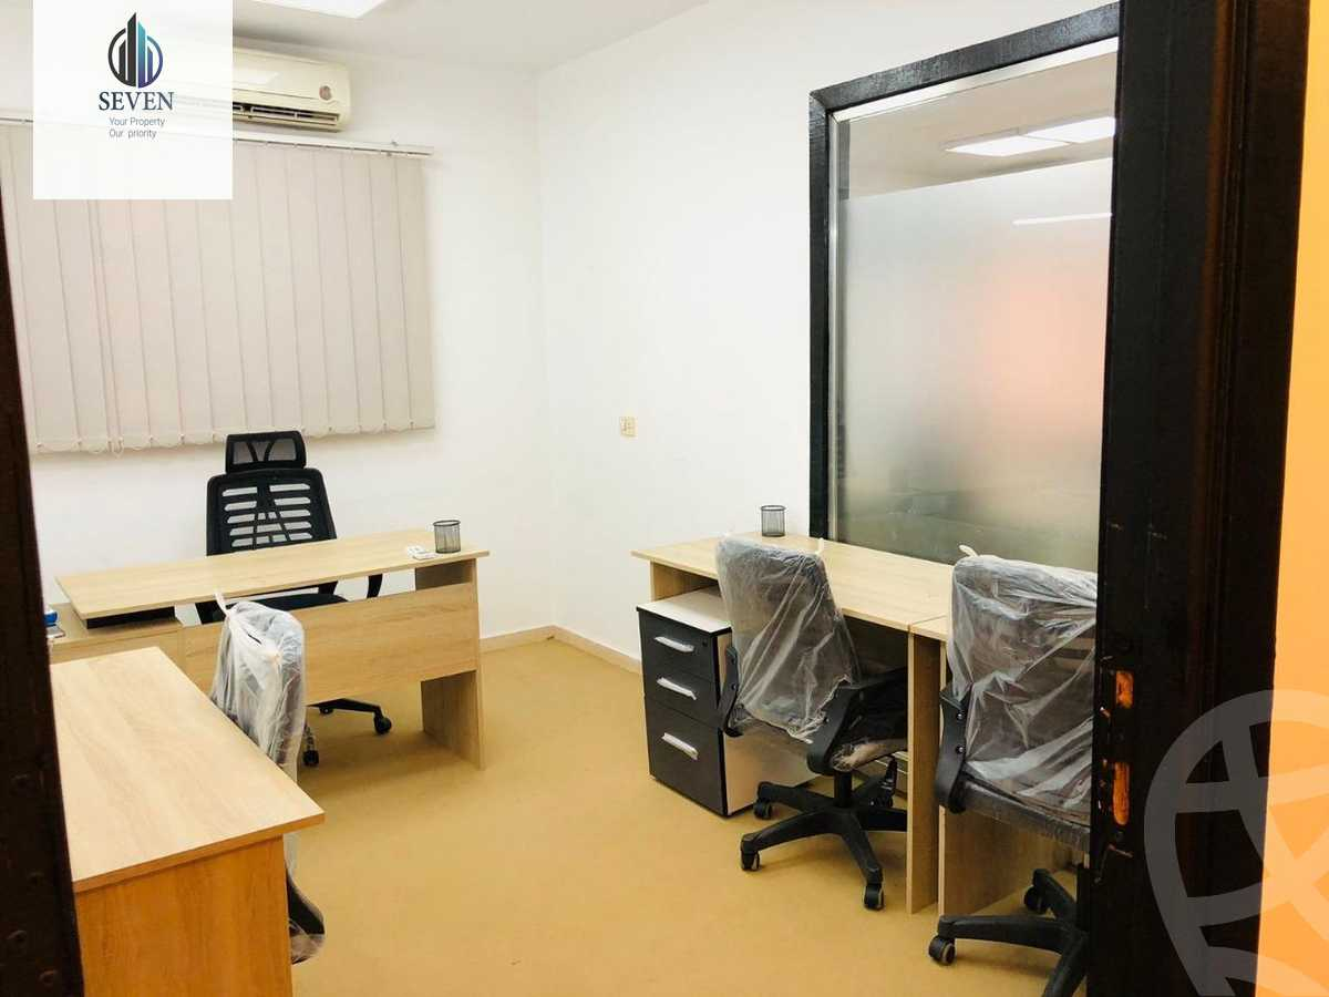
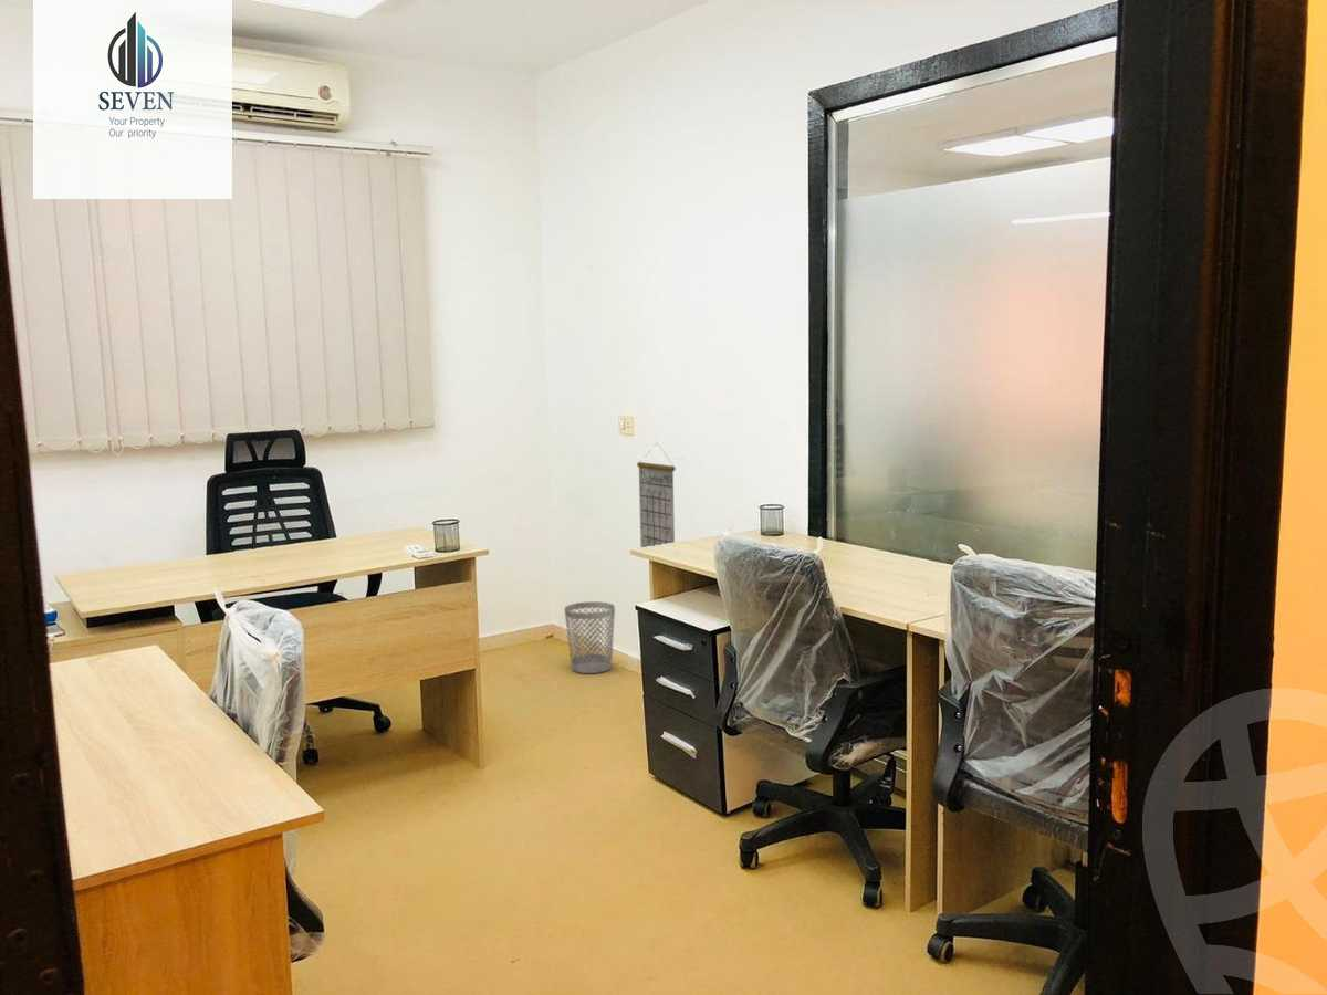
+ calendar [636,442,677,548]
+ wastebasket [563,600,616,674]
